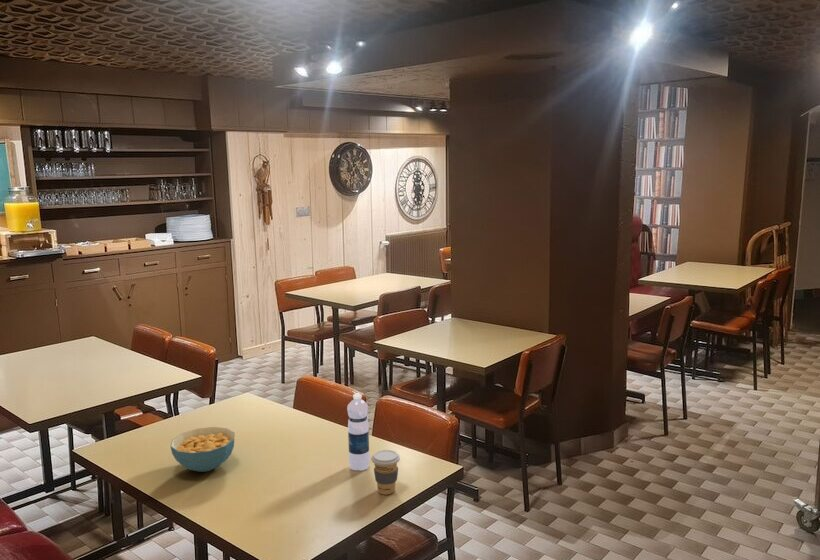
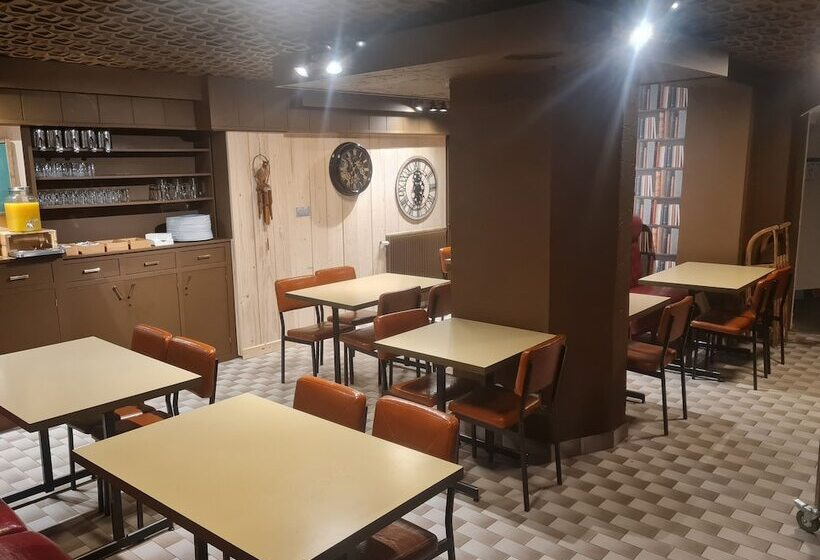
- coffee cup [371,449,401,495]
- water bottle [346,393,371,471]
- cereal bowl [169,426,236,473]
